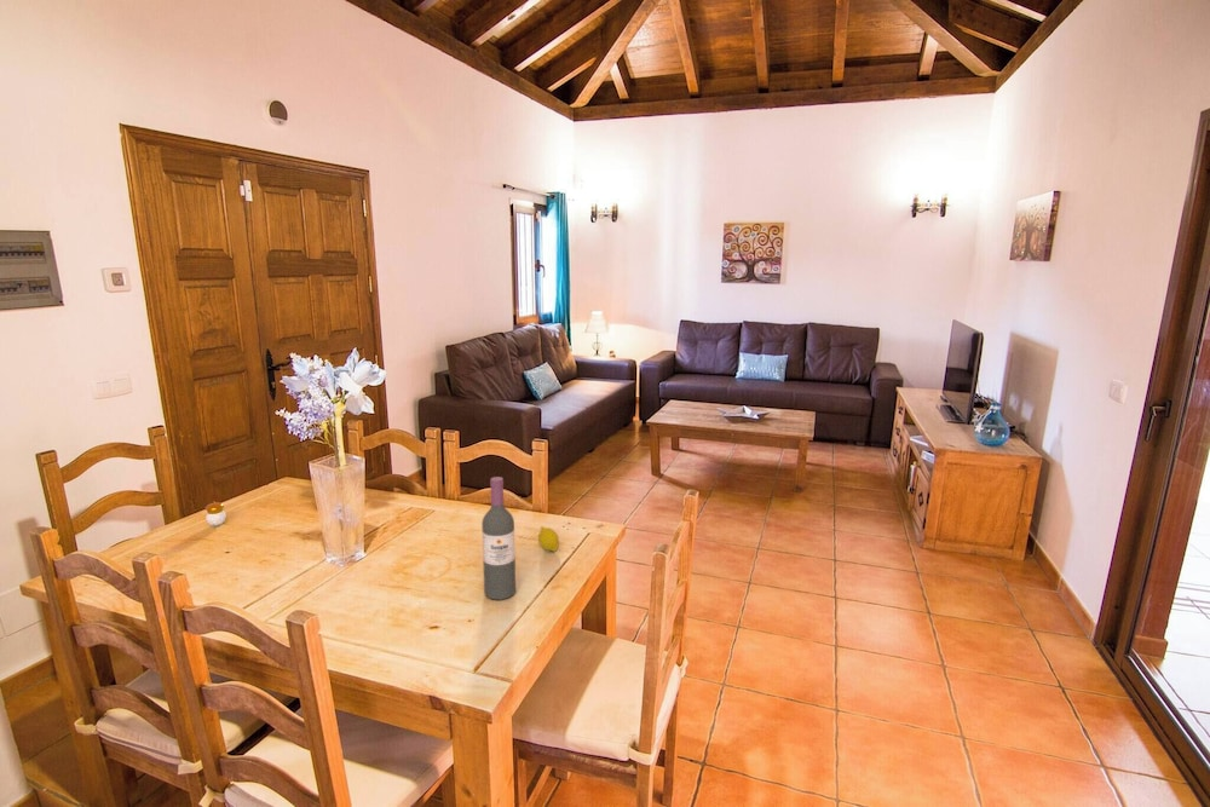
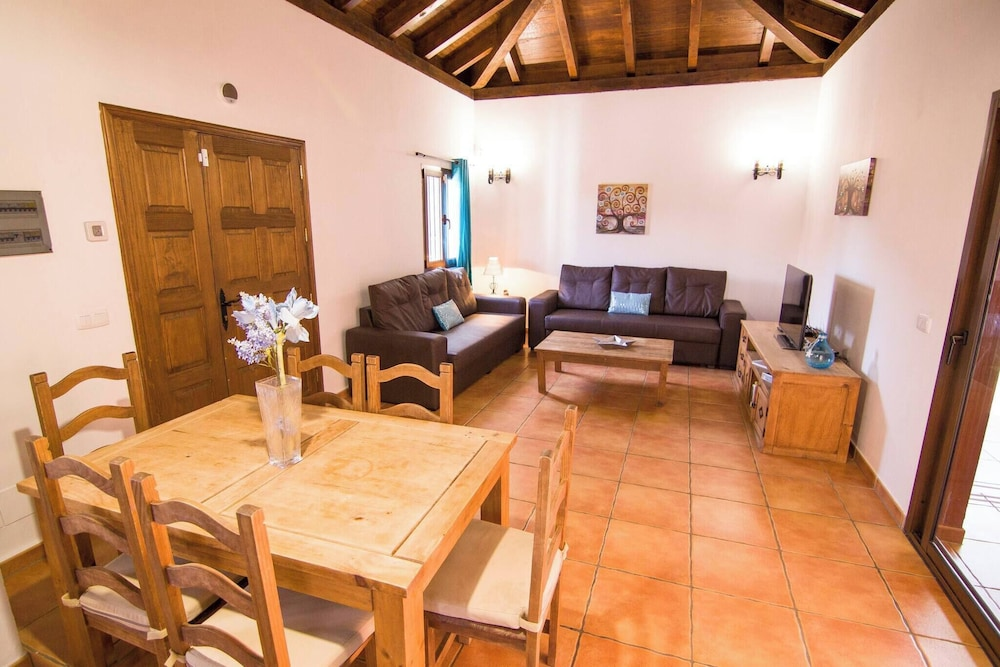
- fruit [537,525,560,553]
- wine bottle [480,475,517,601]
- candle [204,500,227,526]
